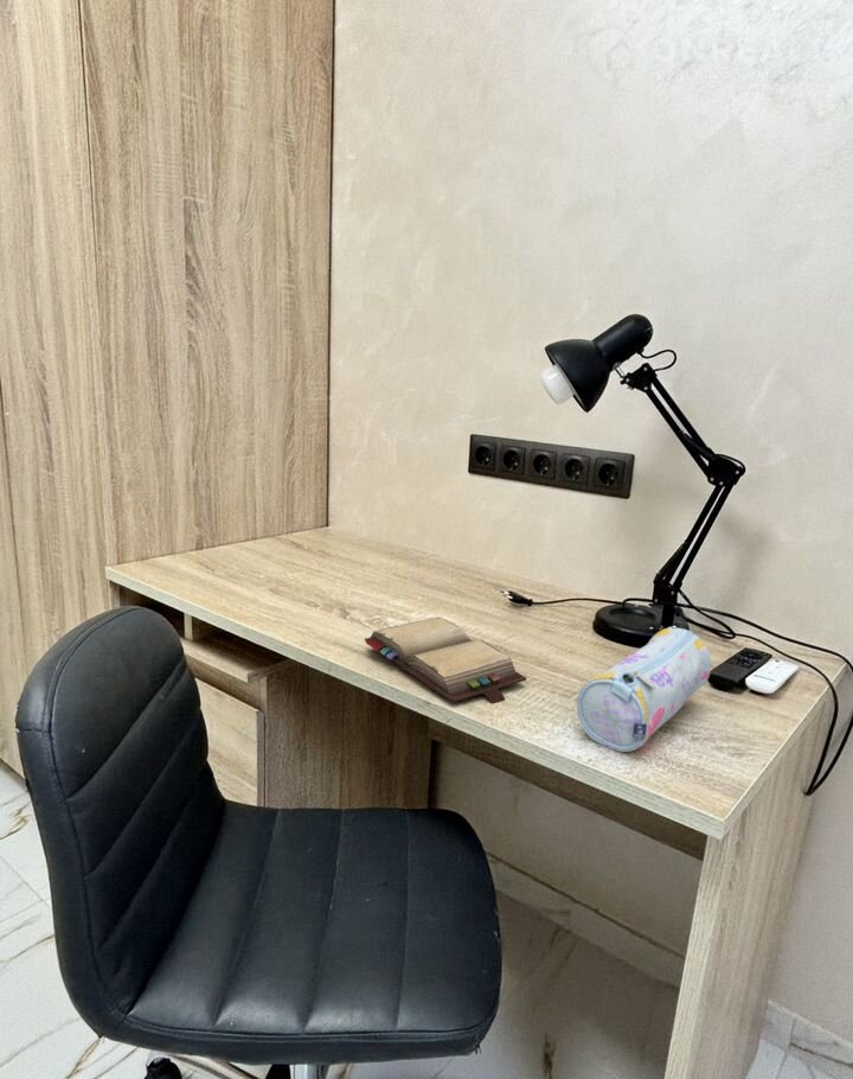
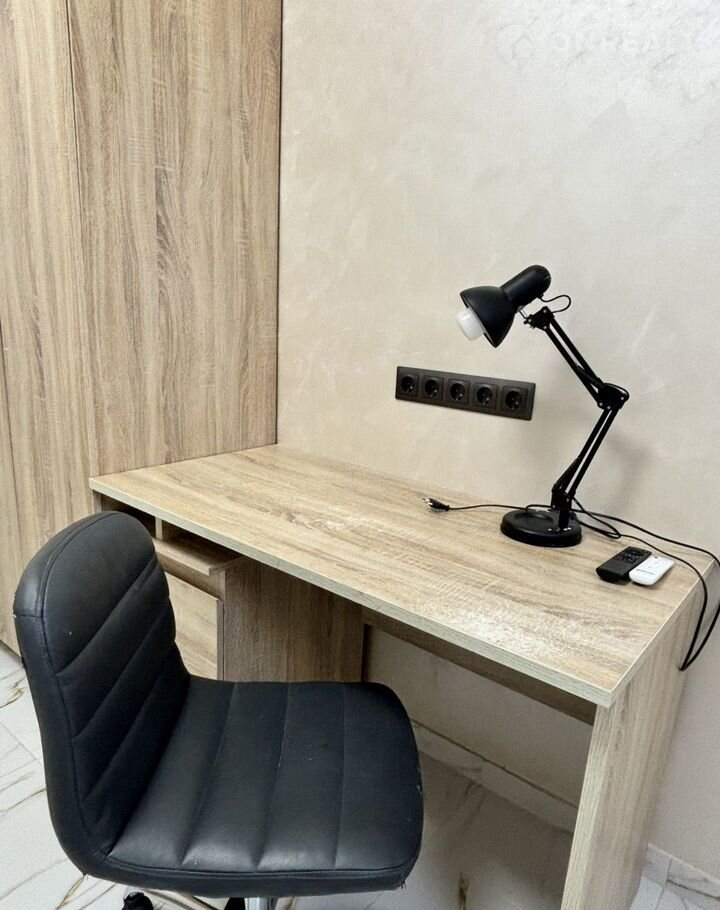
- pencil case [576,627,712,753]
- hardback book [364,617,527,706]
